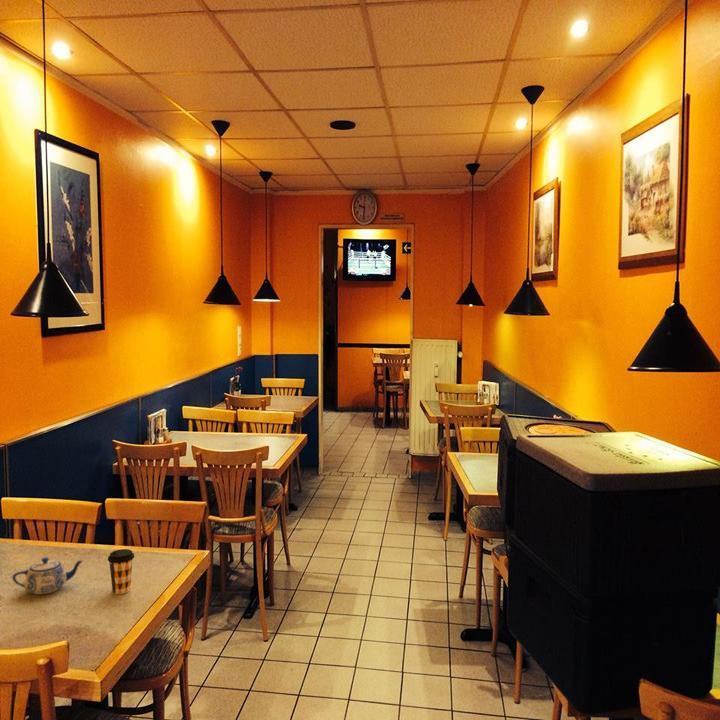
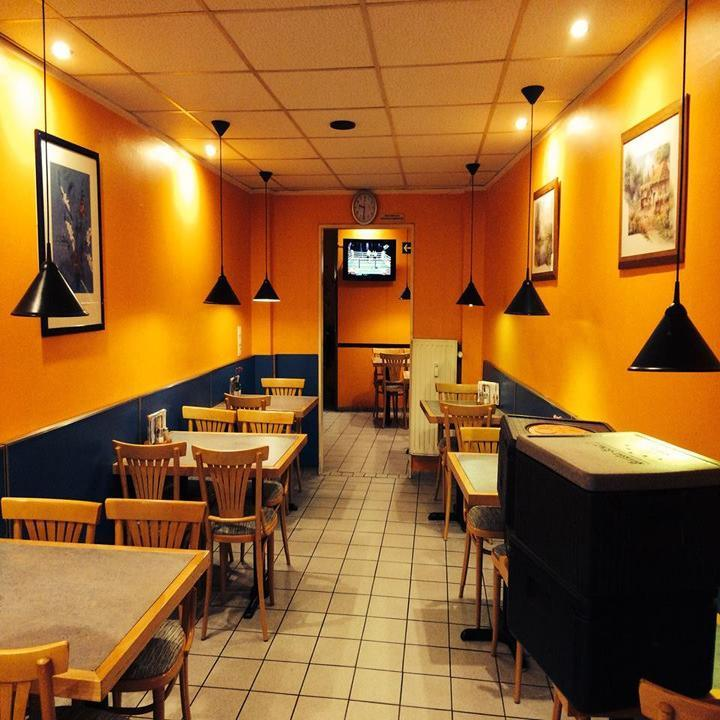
- coffee cup [107,548,135,595]
- teapot [12,557,85,595]
